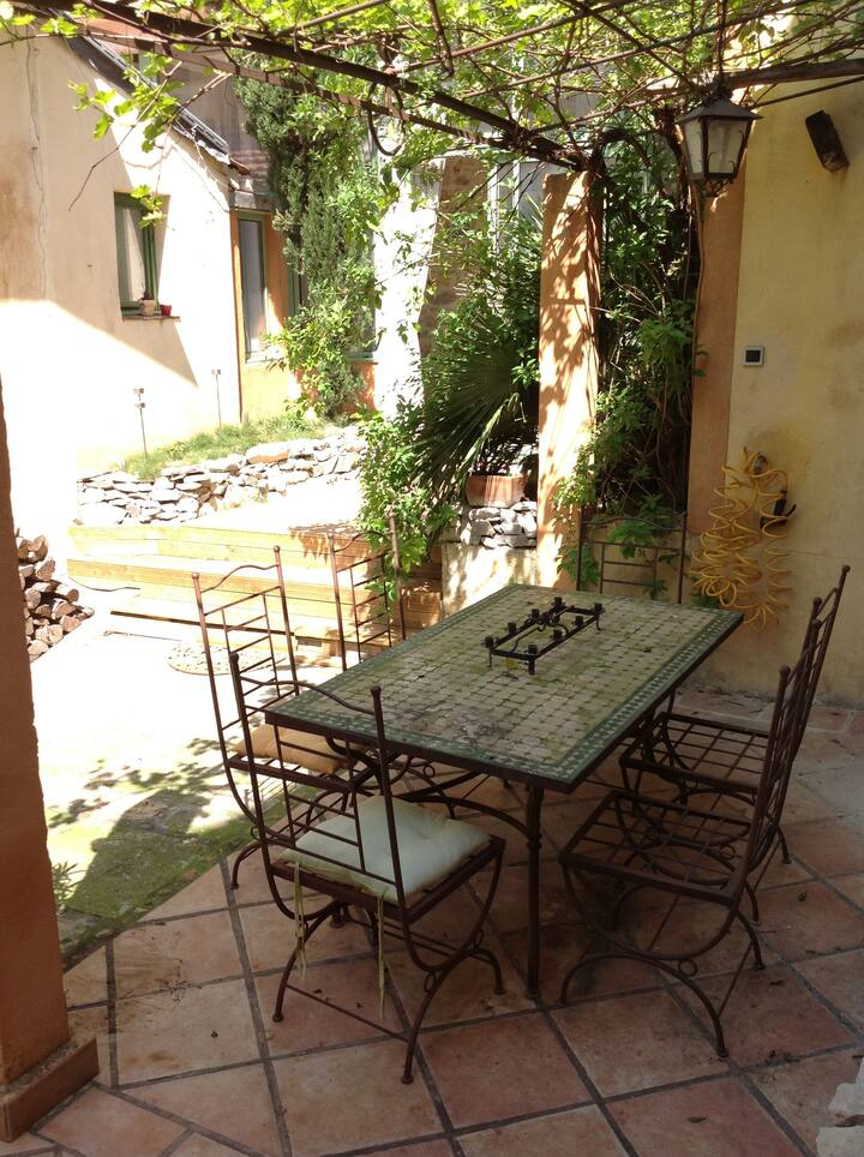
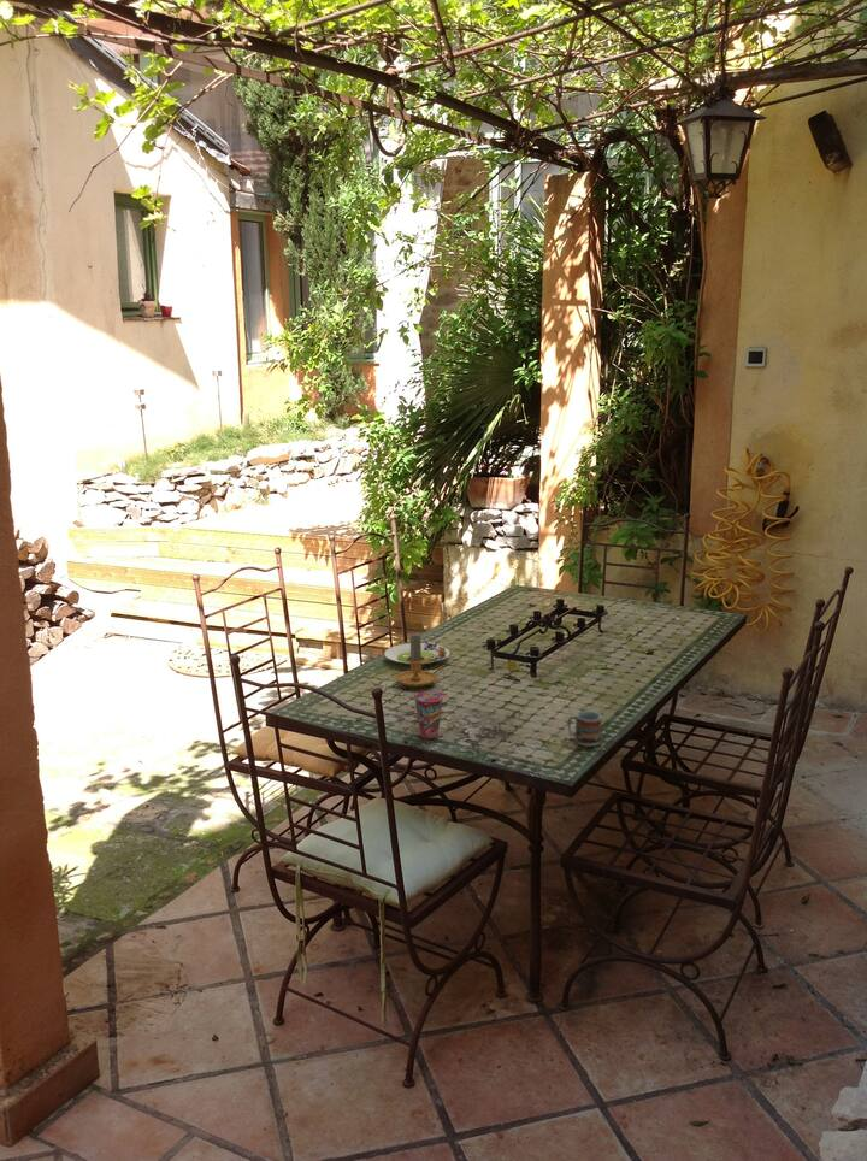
+ cup [413,690,449,739]
+ candle [394,632,447,689]
+ salad plate [383,641,450,666]
+ cup [566,709,603,748]
